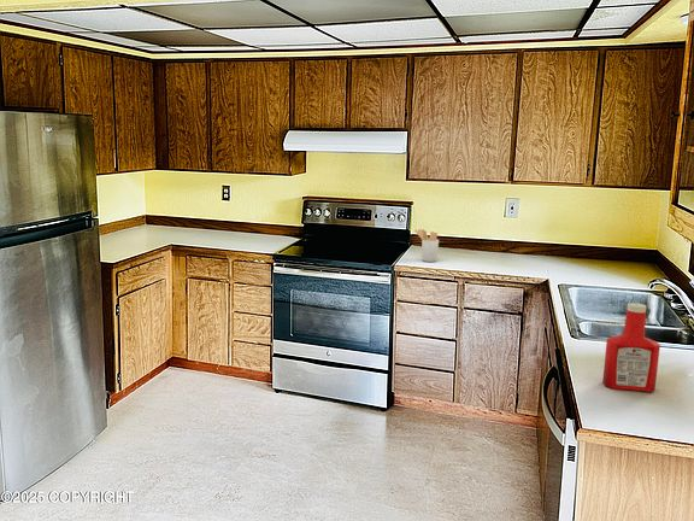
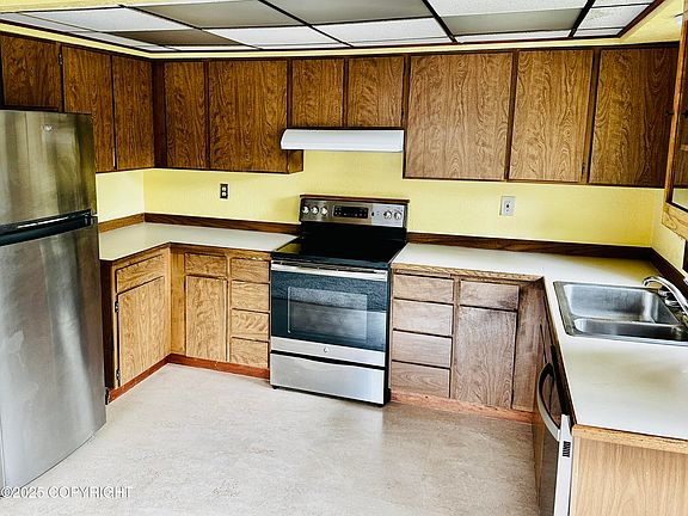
- utensil holder [413,228,440,263]
- soap bottle [601,302,661,393]
